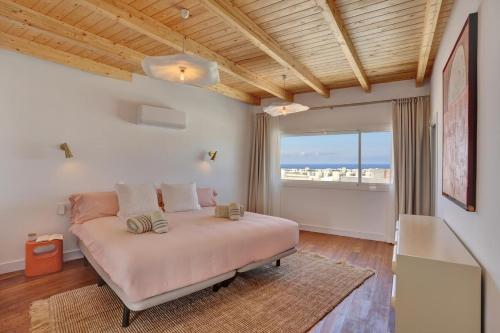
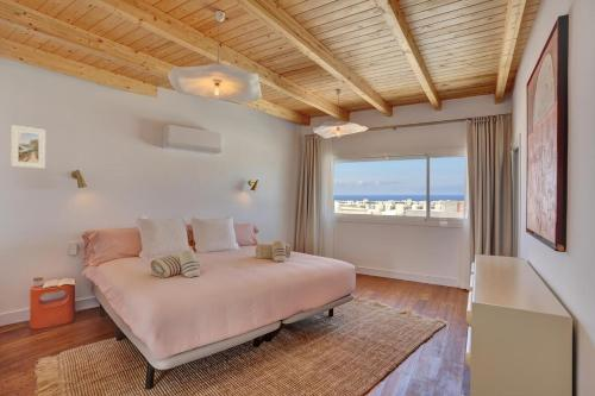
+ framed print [10,124,46,170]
